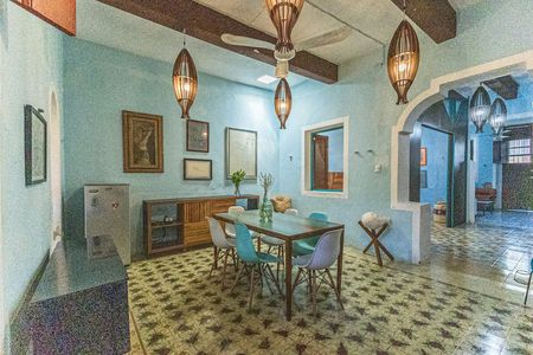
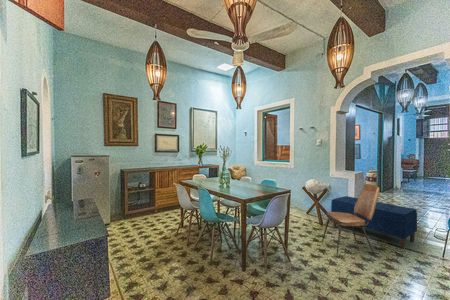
+ dining chair [321,183,381,257]
+ bench [330,195,418,250]
